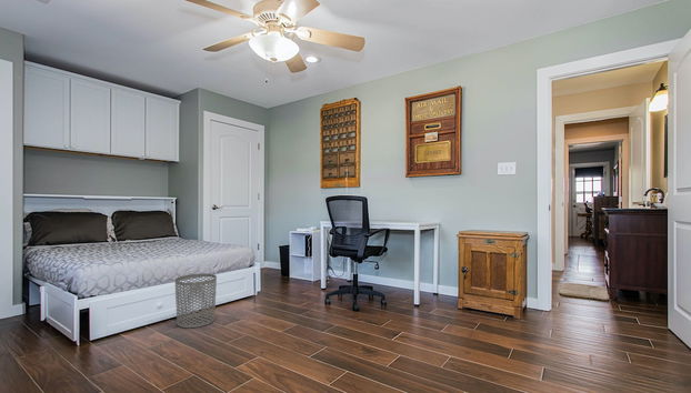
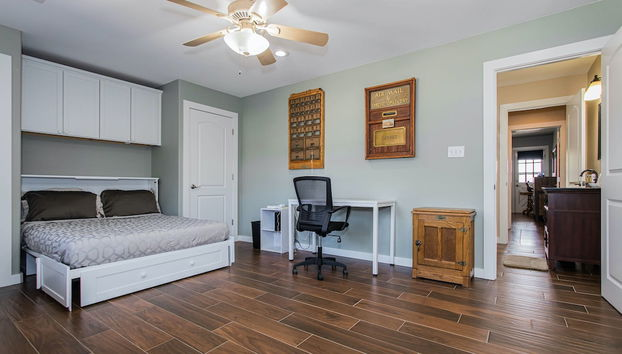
- waste bin [174,272,218,329]
